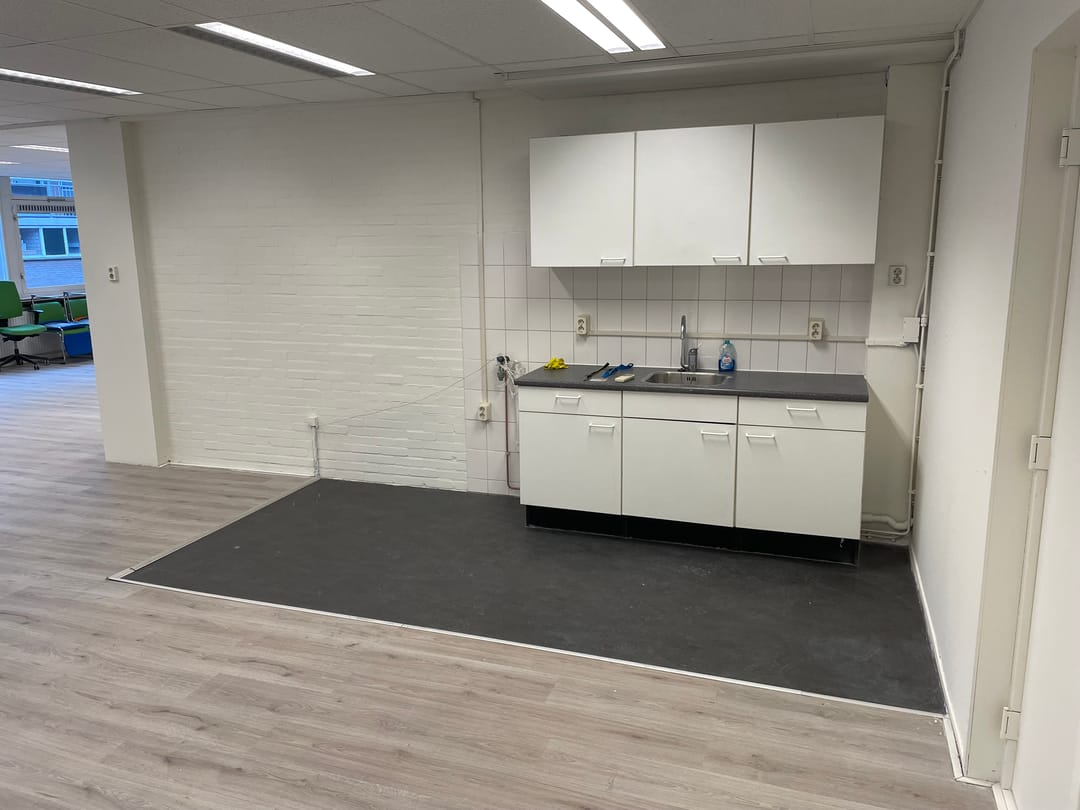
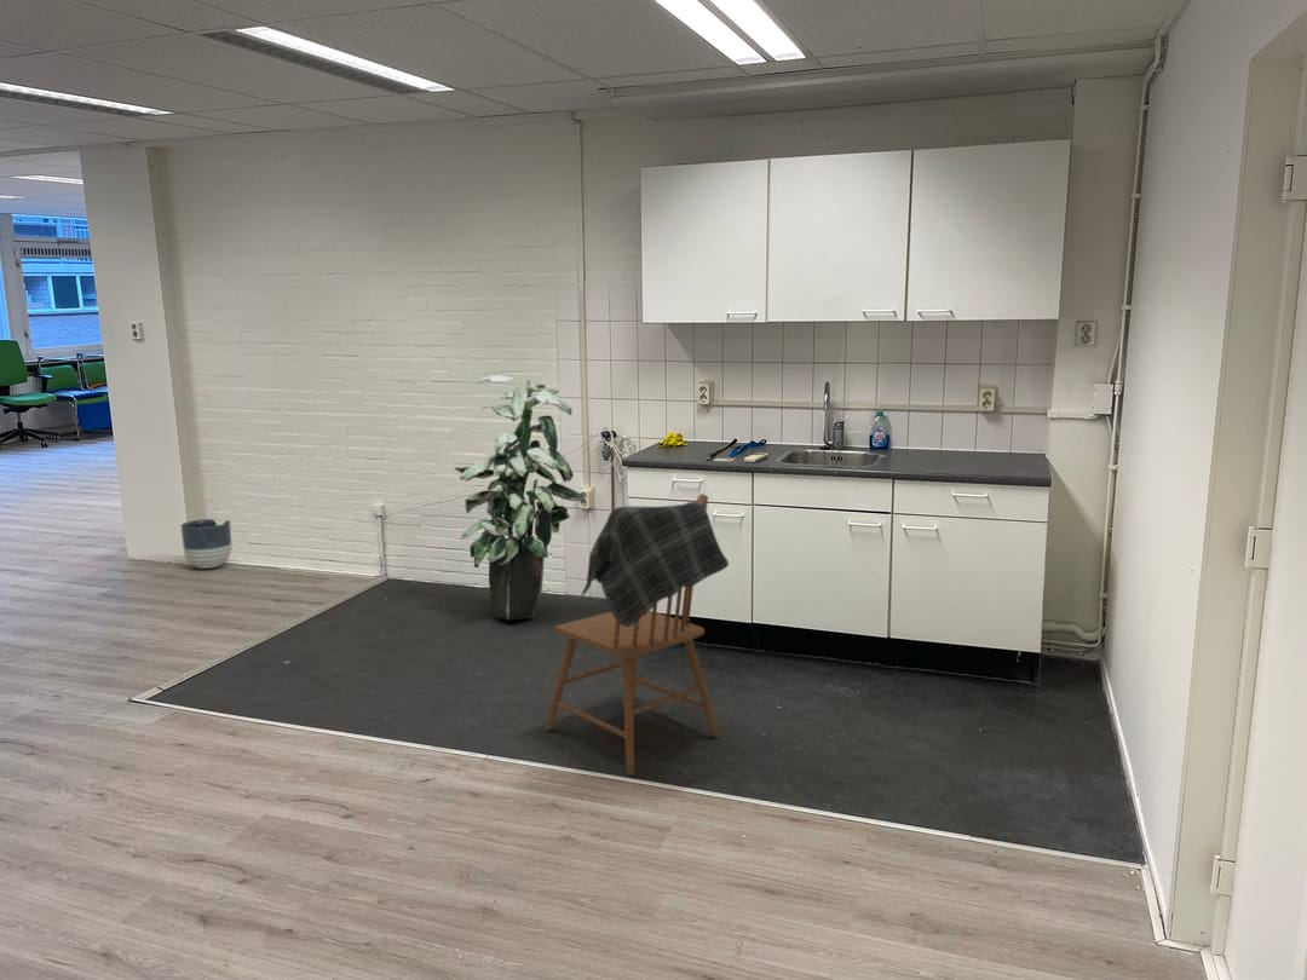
+ dining chair [545,492,730,776]
+ indoor plant [454,374,587,621]
+ planter [180,518,232,570]
